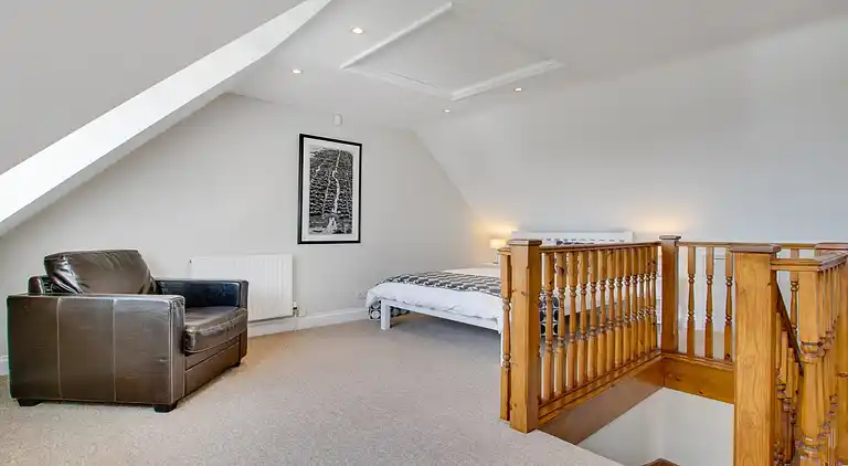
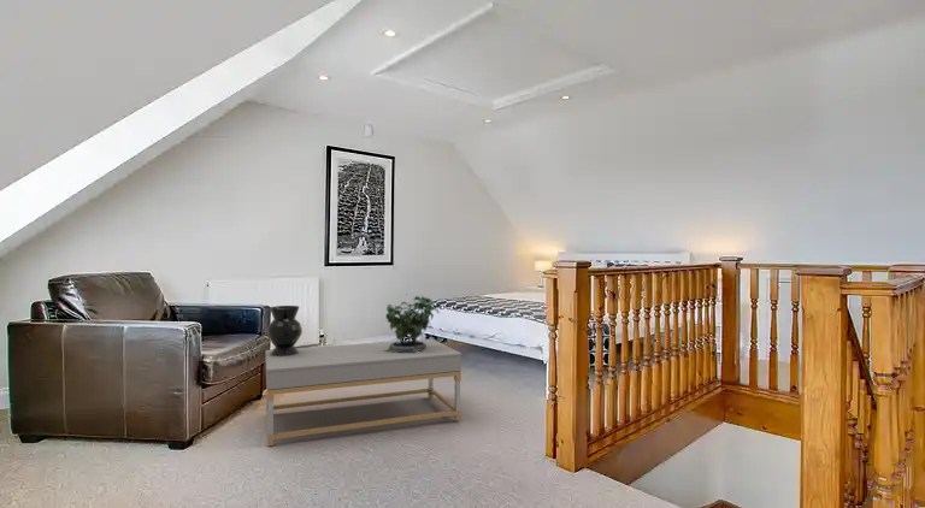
+ coffee table [265,337,462,448]
+ potted plant [383,294,440,354]
+ decorative vase [266,305,304,356]
